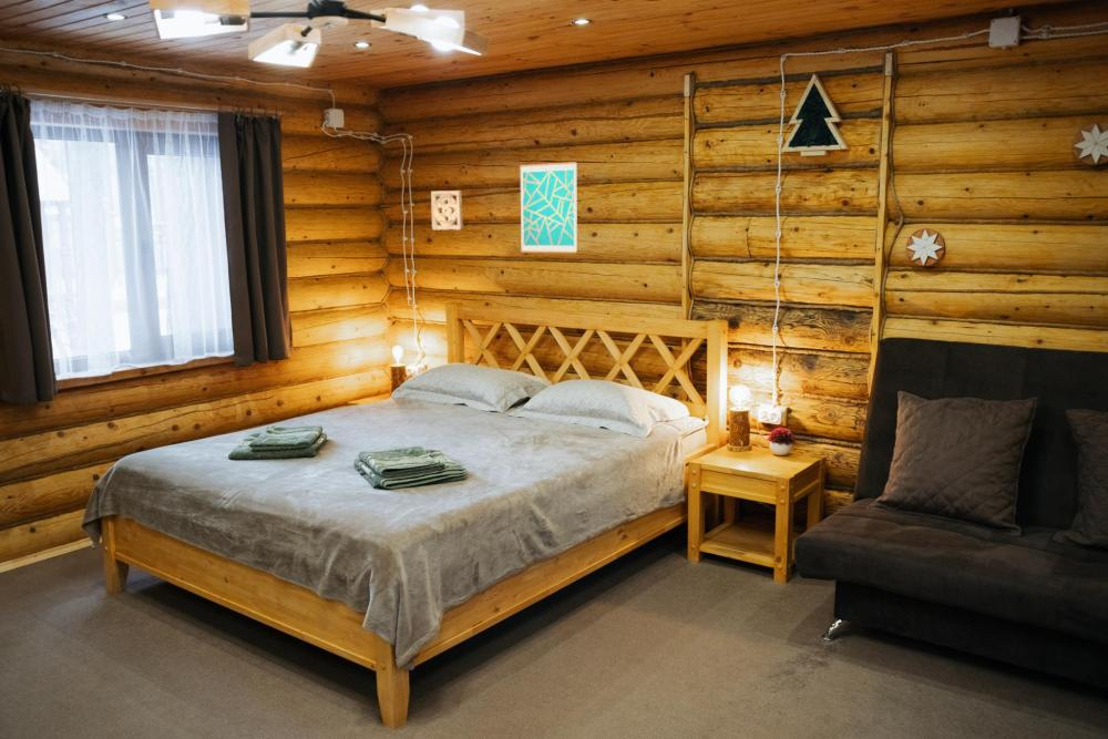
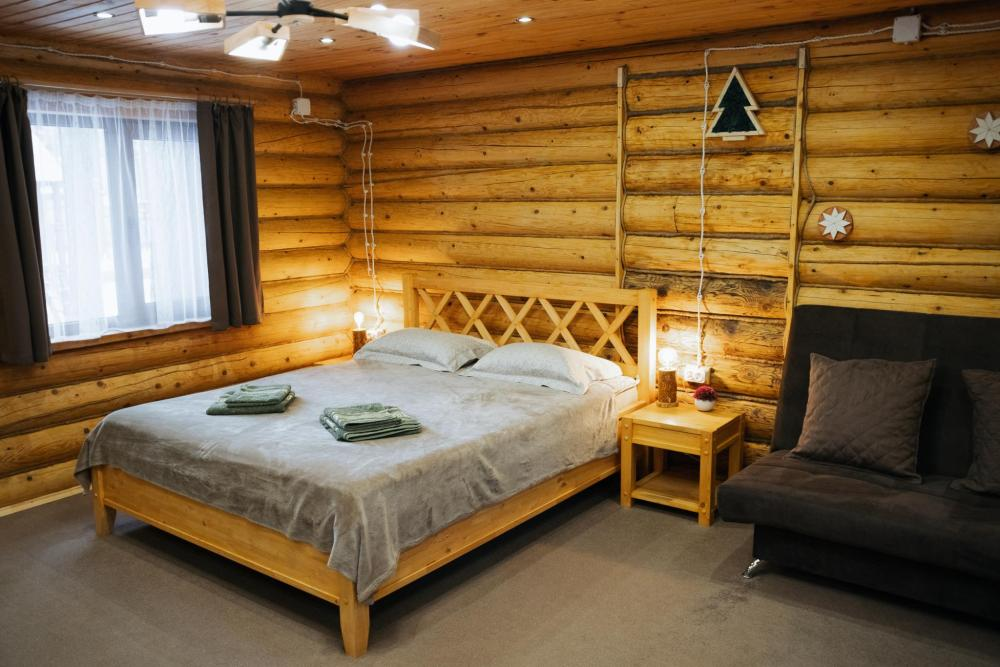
- wall ornament [430,189,463,232]
- wall art [519,161,578,254]
